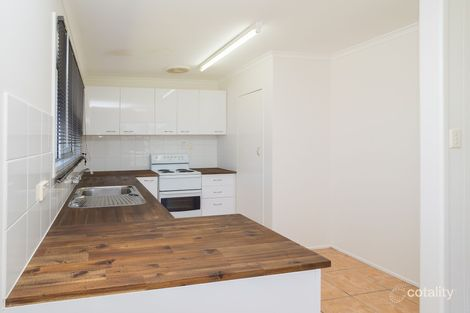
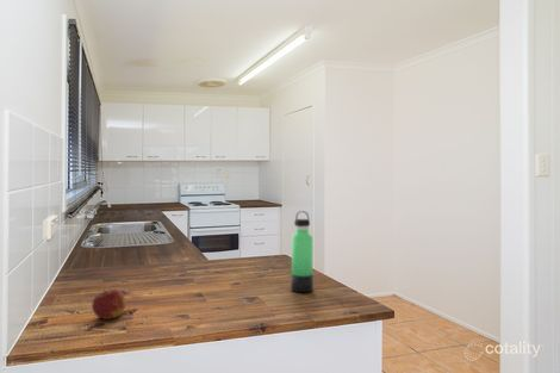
+ apple [91,288,127,321]
+ thermos bottle [290,210,315,293]
